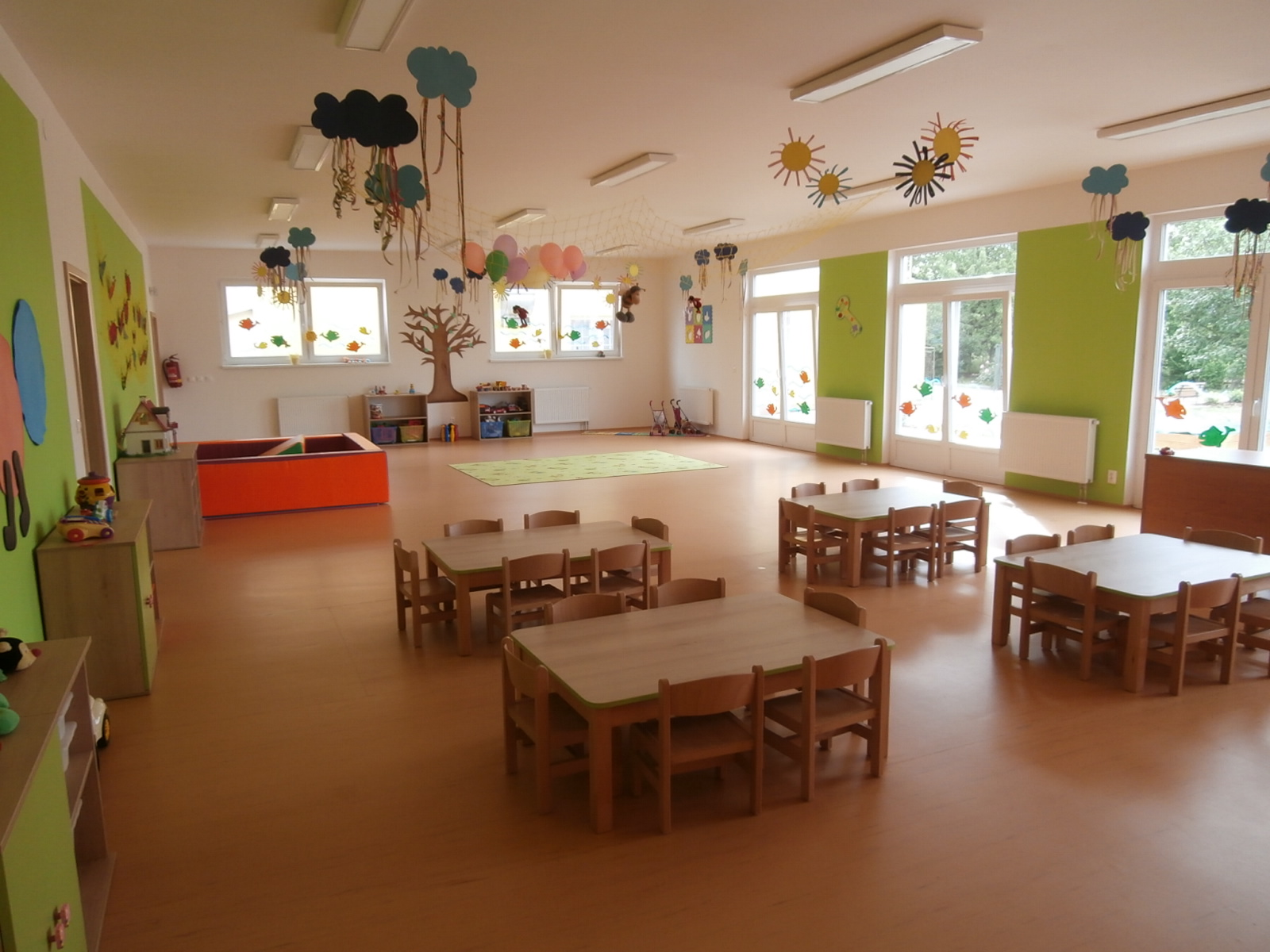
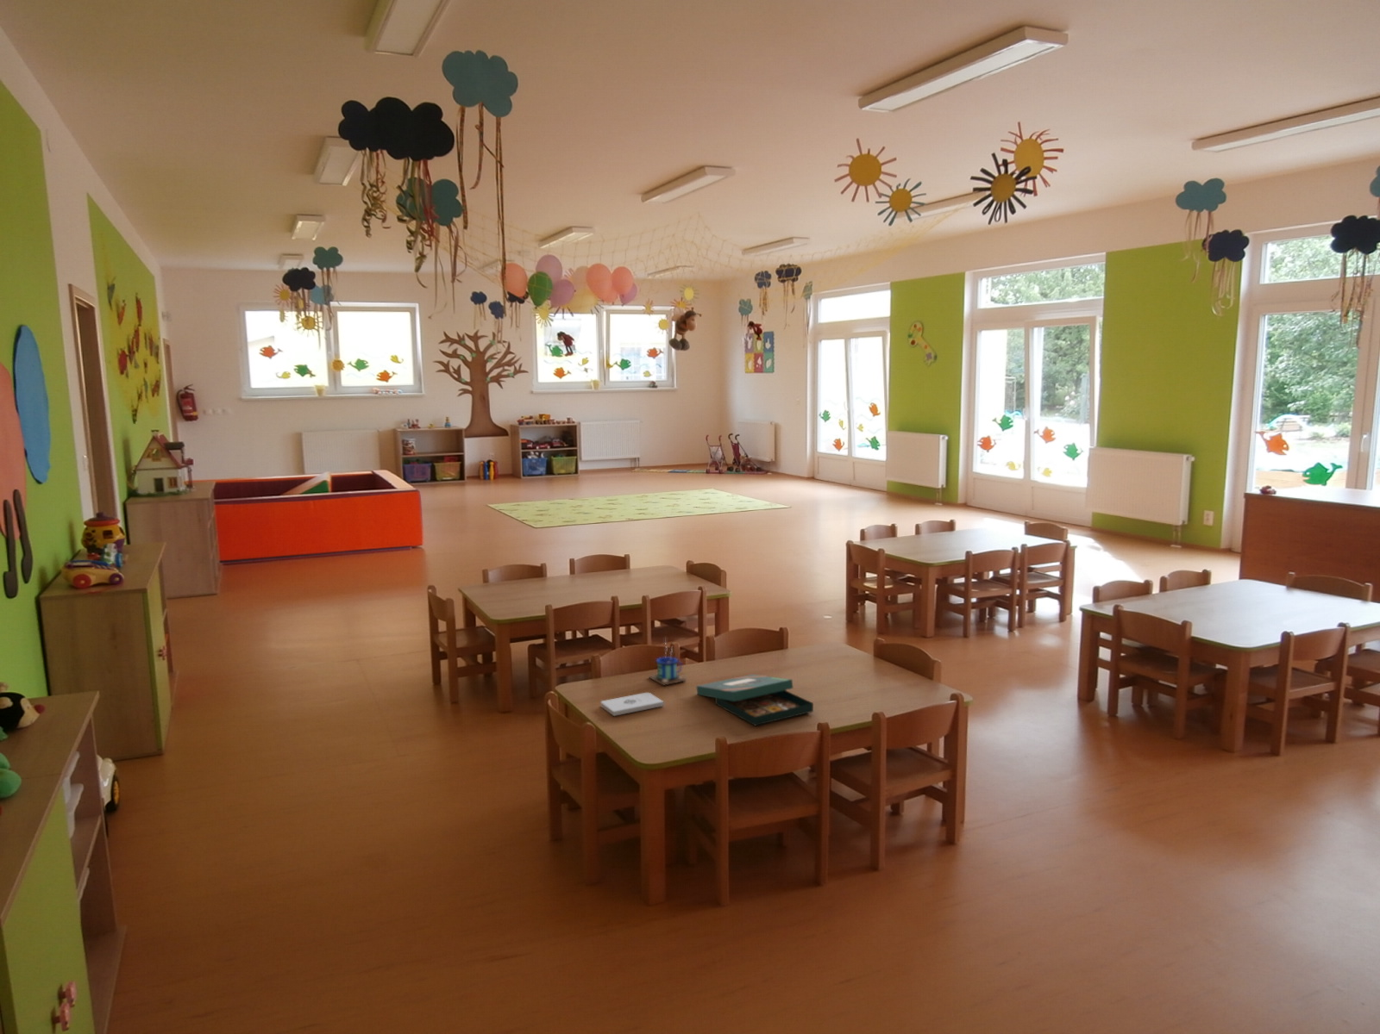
+ board game [695,673,814,727]
+ notepad [600,692,665,717]
+ mug [648,635,687,686]
